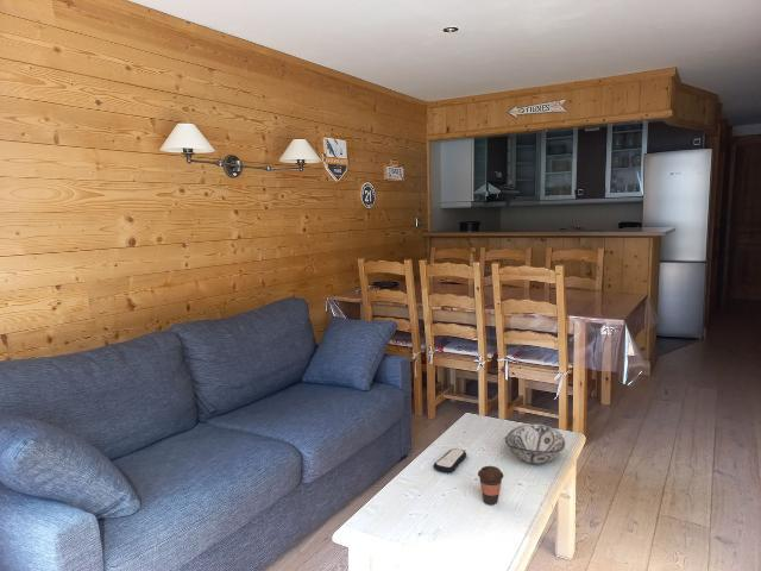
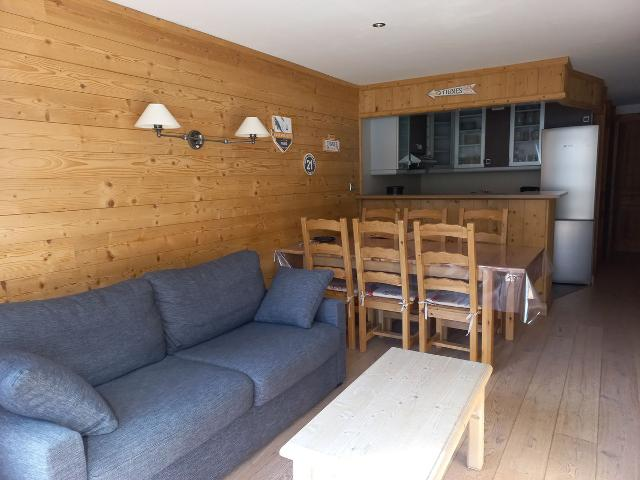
- remote control [433,447,467,473]
- decorative bowl [504,422,566,465]
- coffee cup [477,465,504,506]
